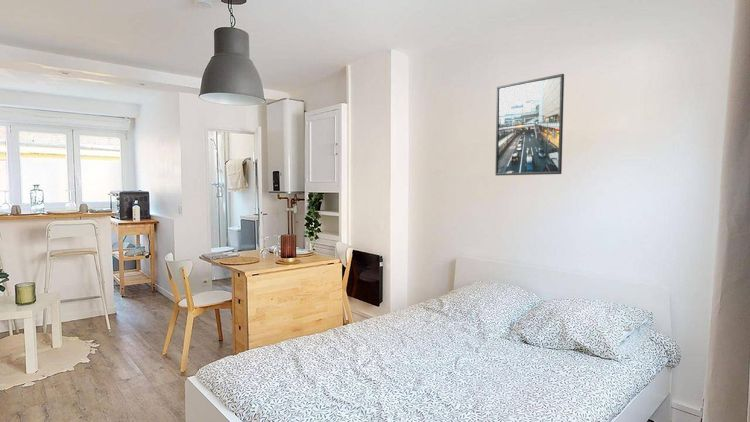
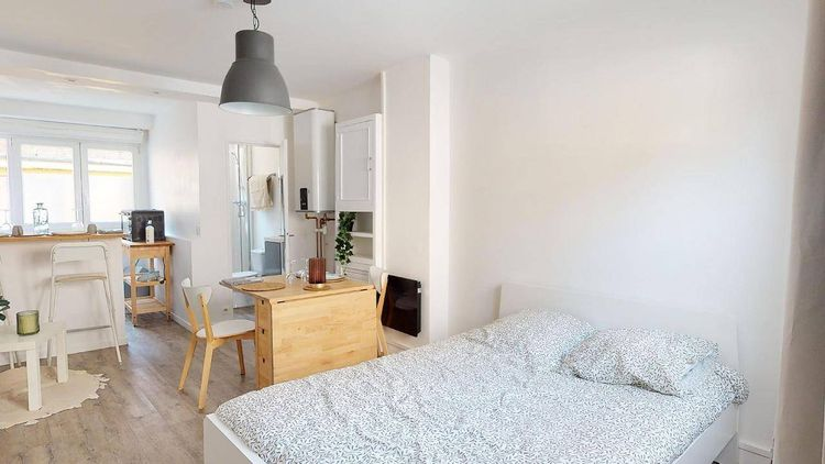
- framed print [494,73,565,177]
